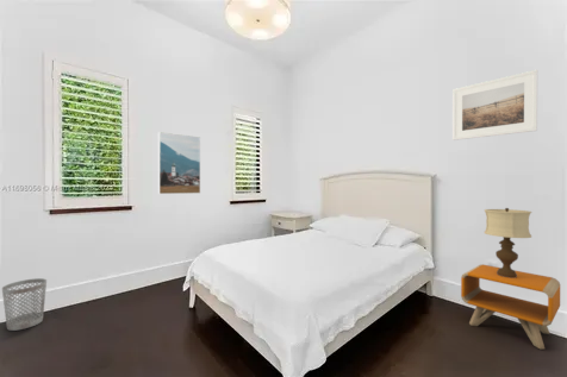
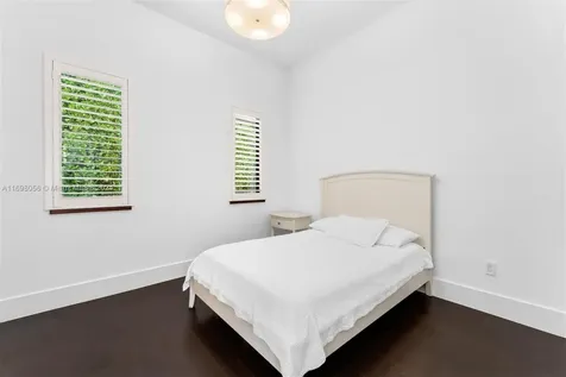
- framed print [157,131,201,195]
- table lamp [484,207,532,278]
- wastebasket [1,277,48,332]
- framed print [451,69,538,142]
- nightstand [460,263,561,351]
